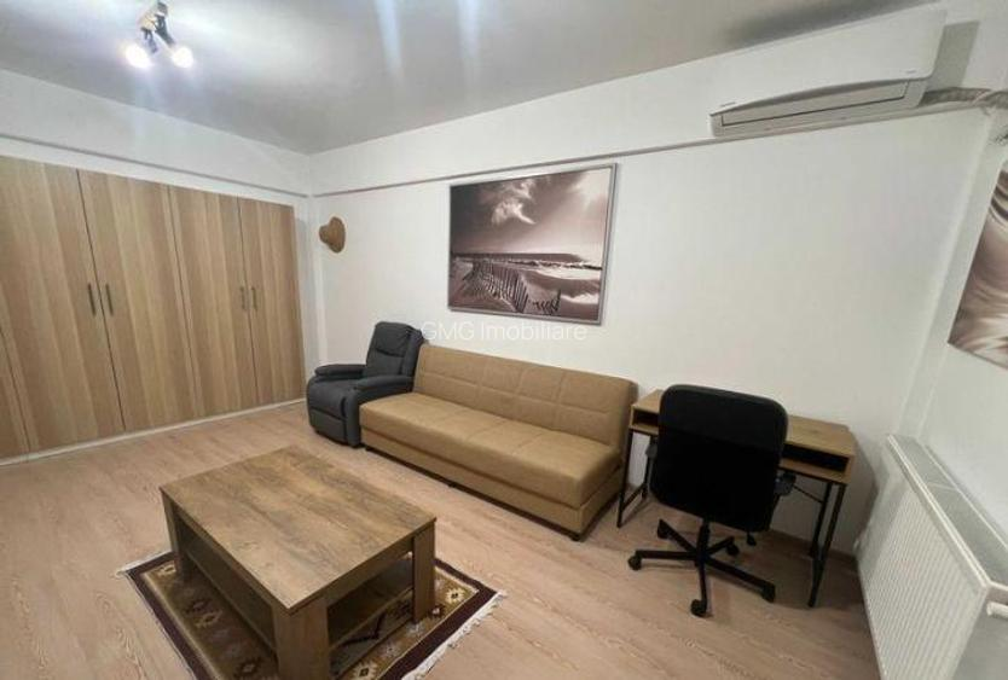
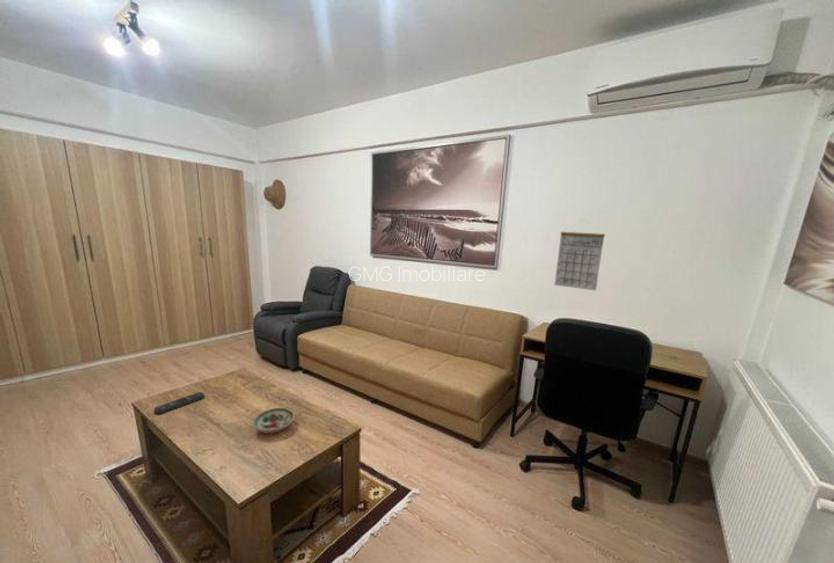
+ decorative bowl [252,407,296,435]
+ remote control [153,391,205,415]
+ calendar [554,219,606,292]
